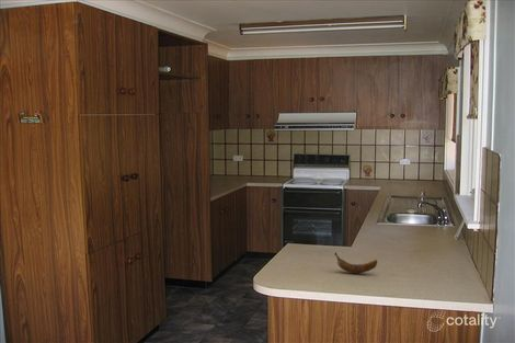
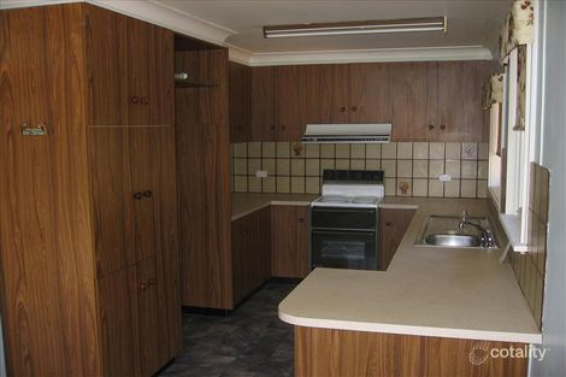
- banana [333,251,378,275]
